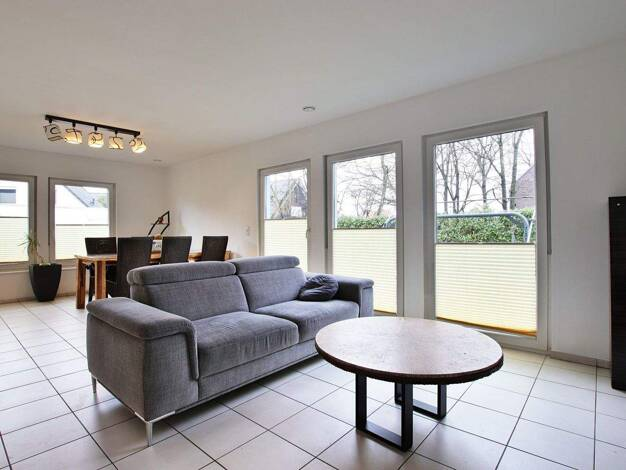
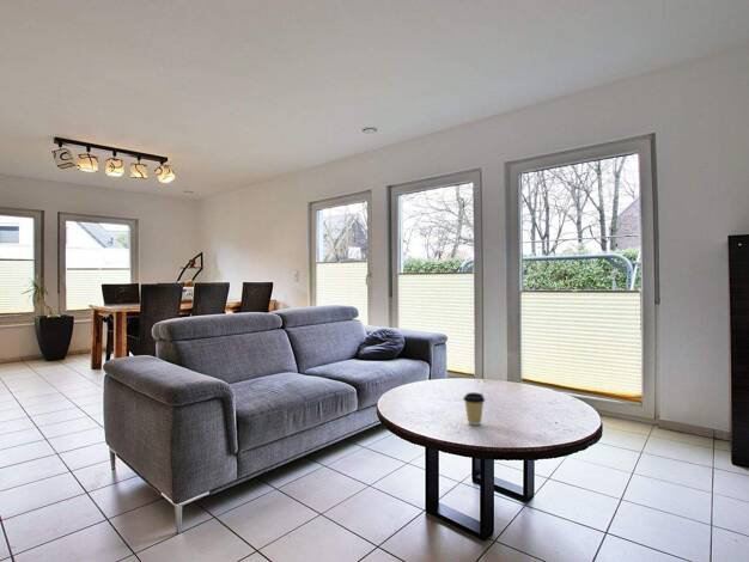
+ coffee cup [462,391,486,427]
